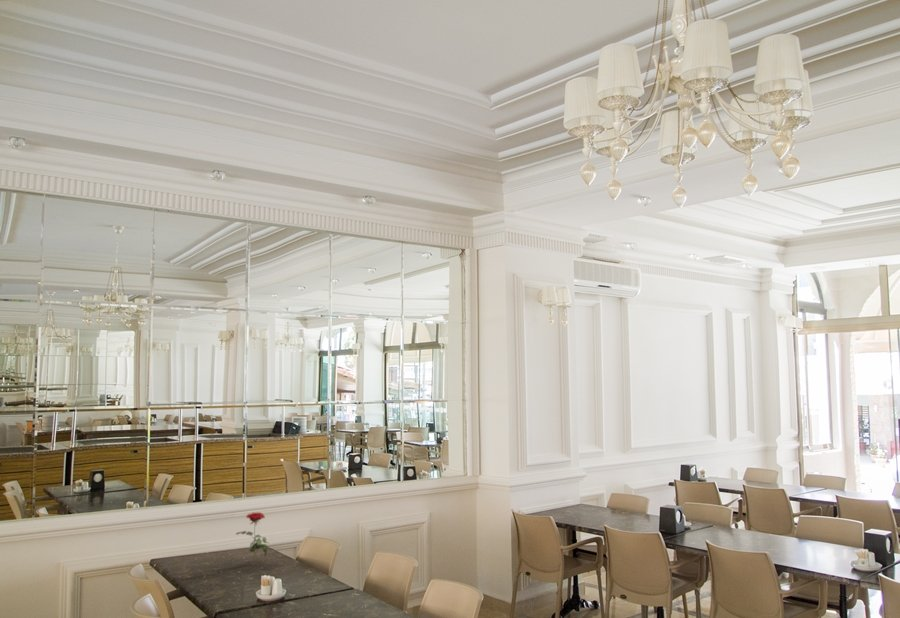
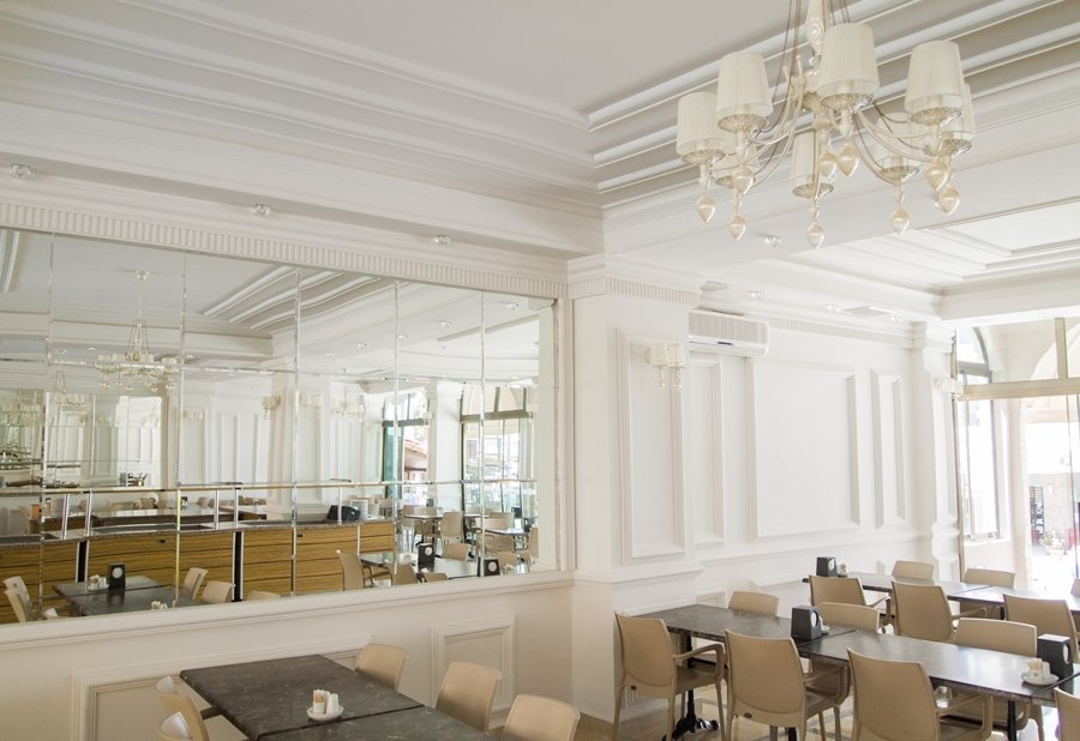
- flower [235,511,270,565]
